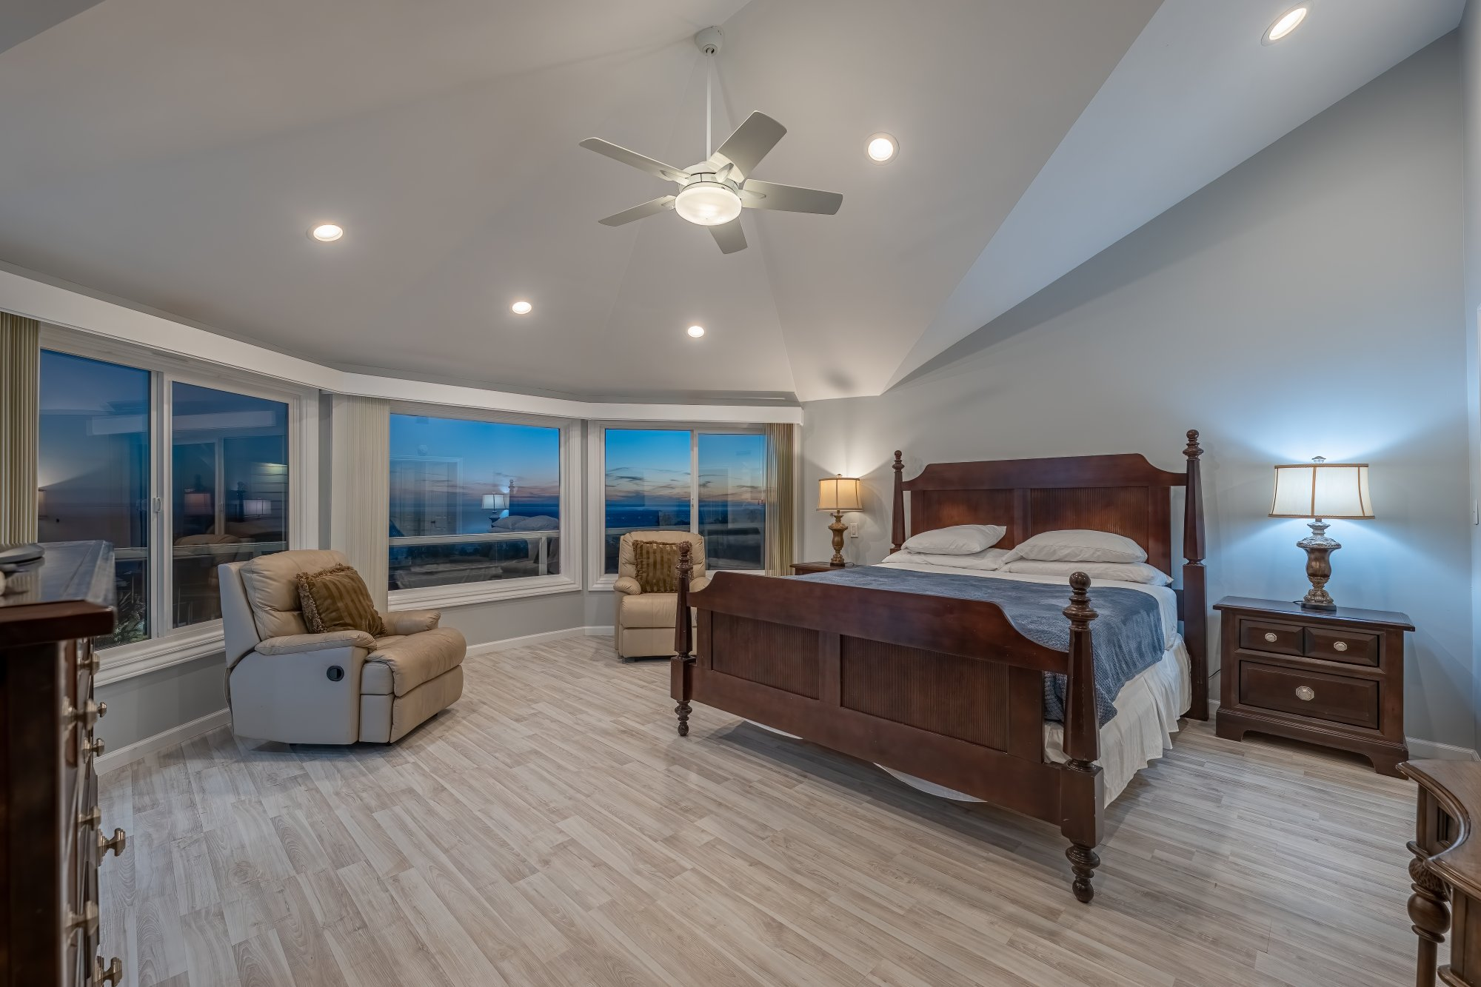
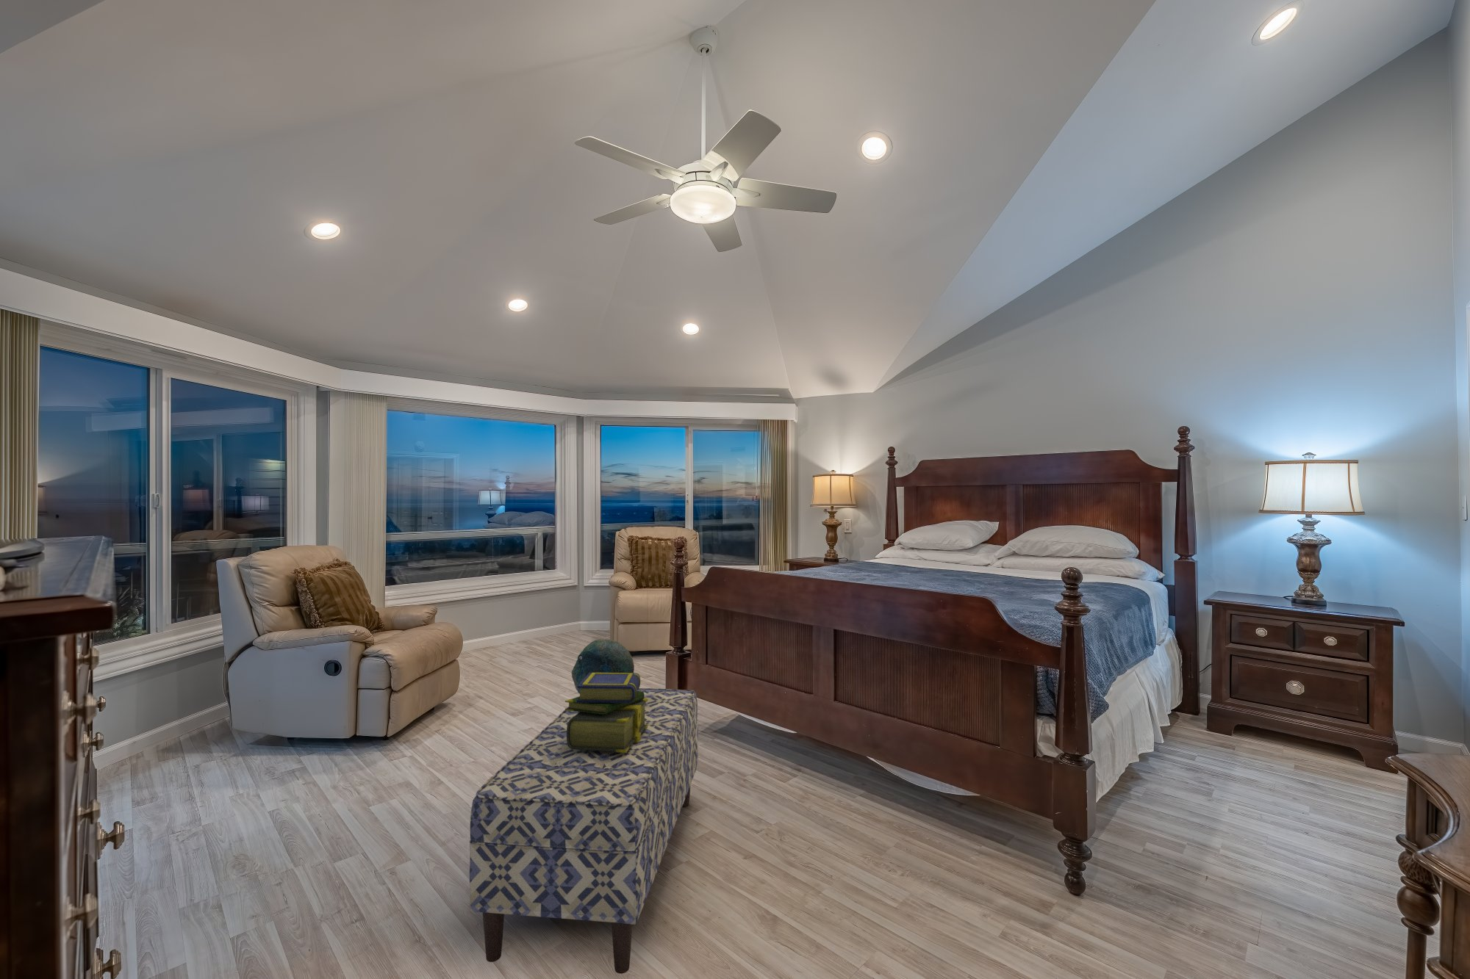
+ decorative bowl [572,638,635,694]
+ stack of books [564,672,648,753]
+ bench [469,687,699,975]
